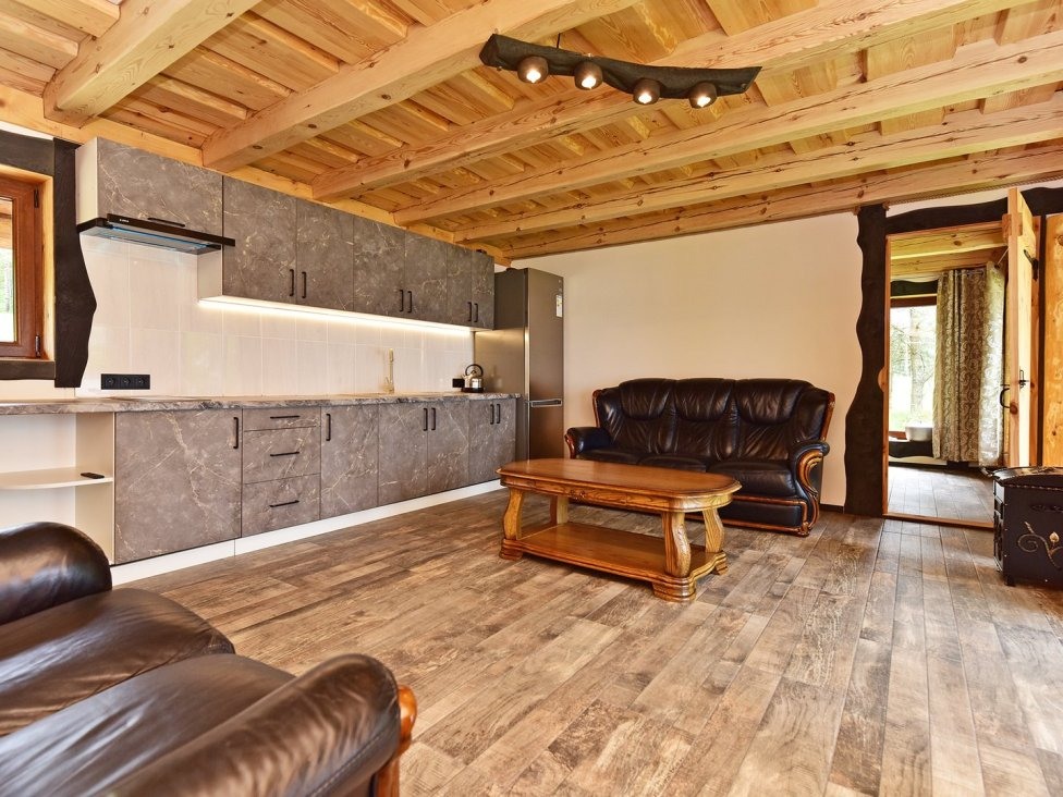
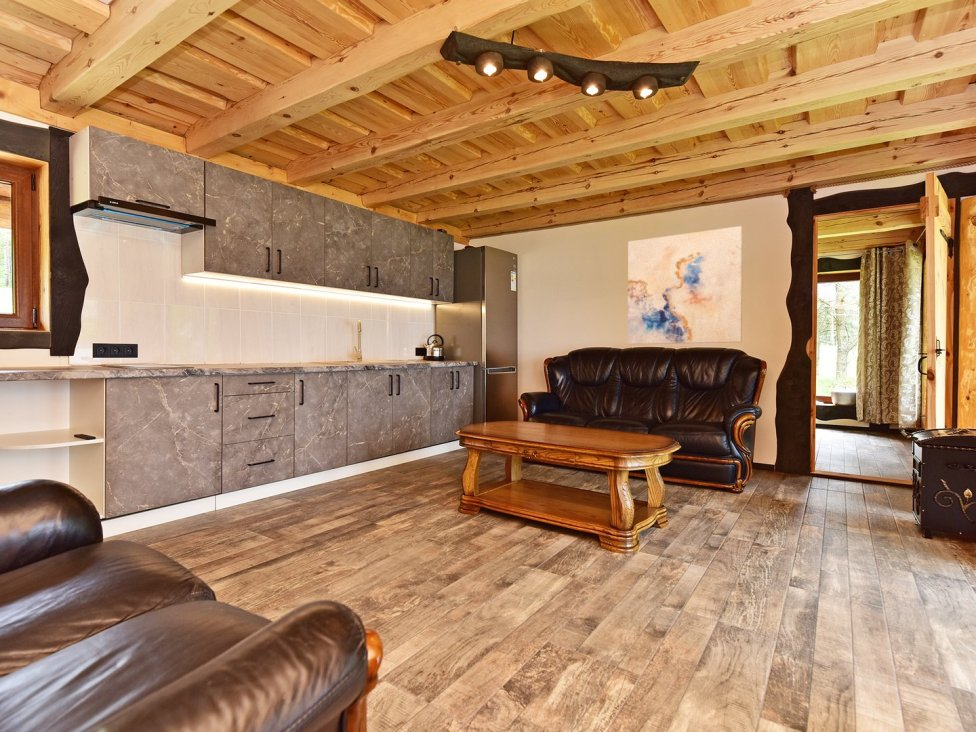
+ wall art [627,225,744,345]
